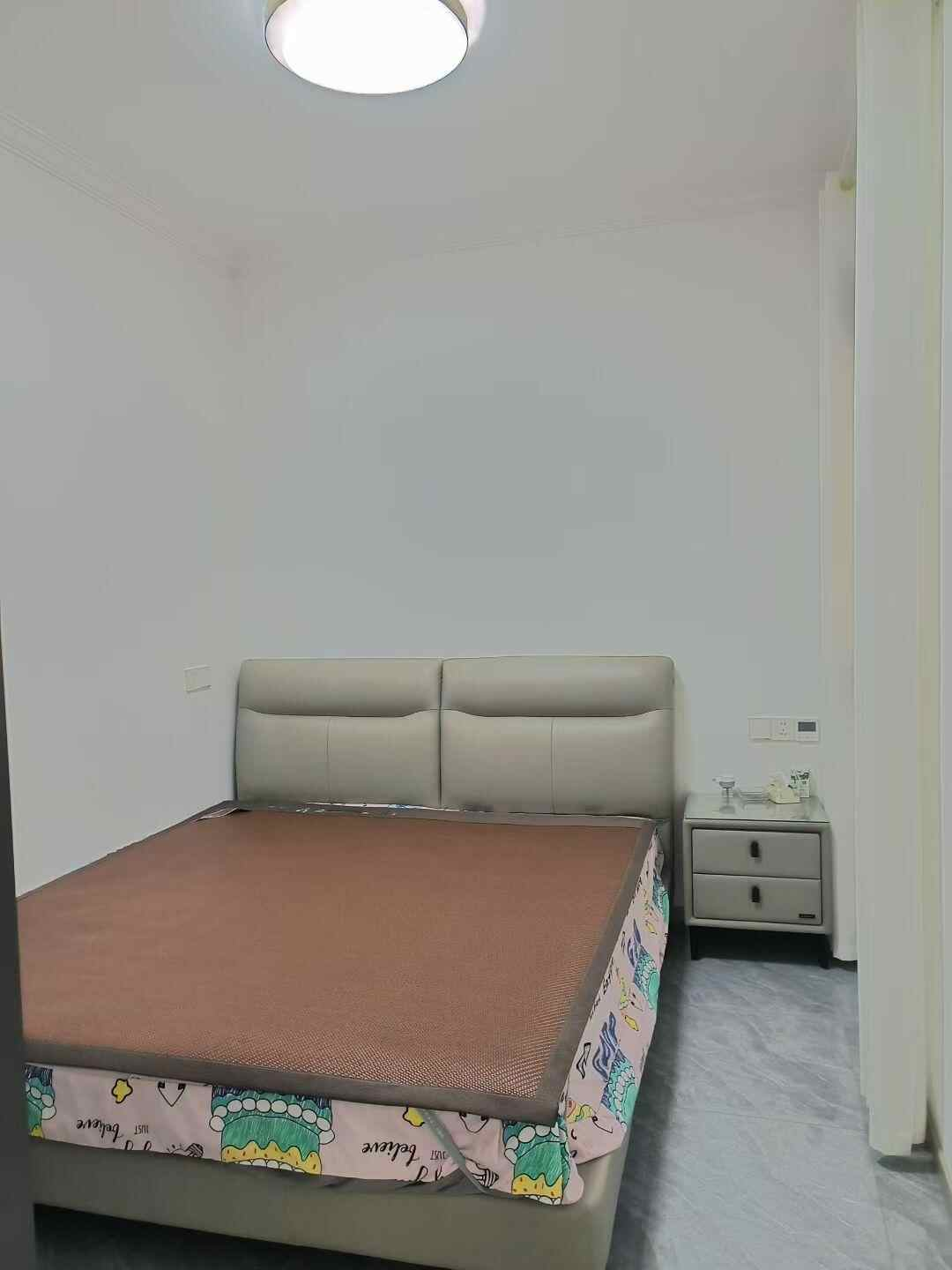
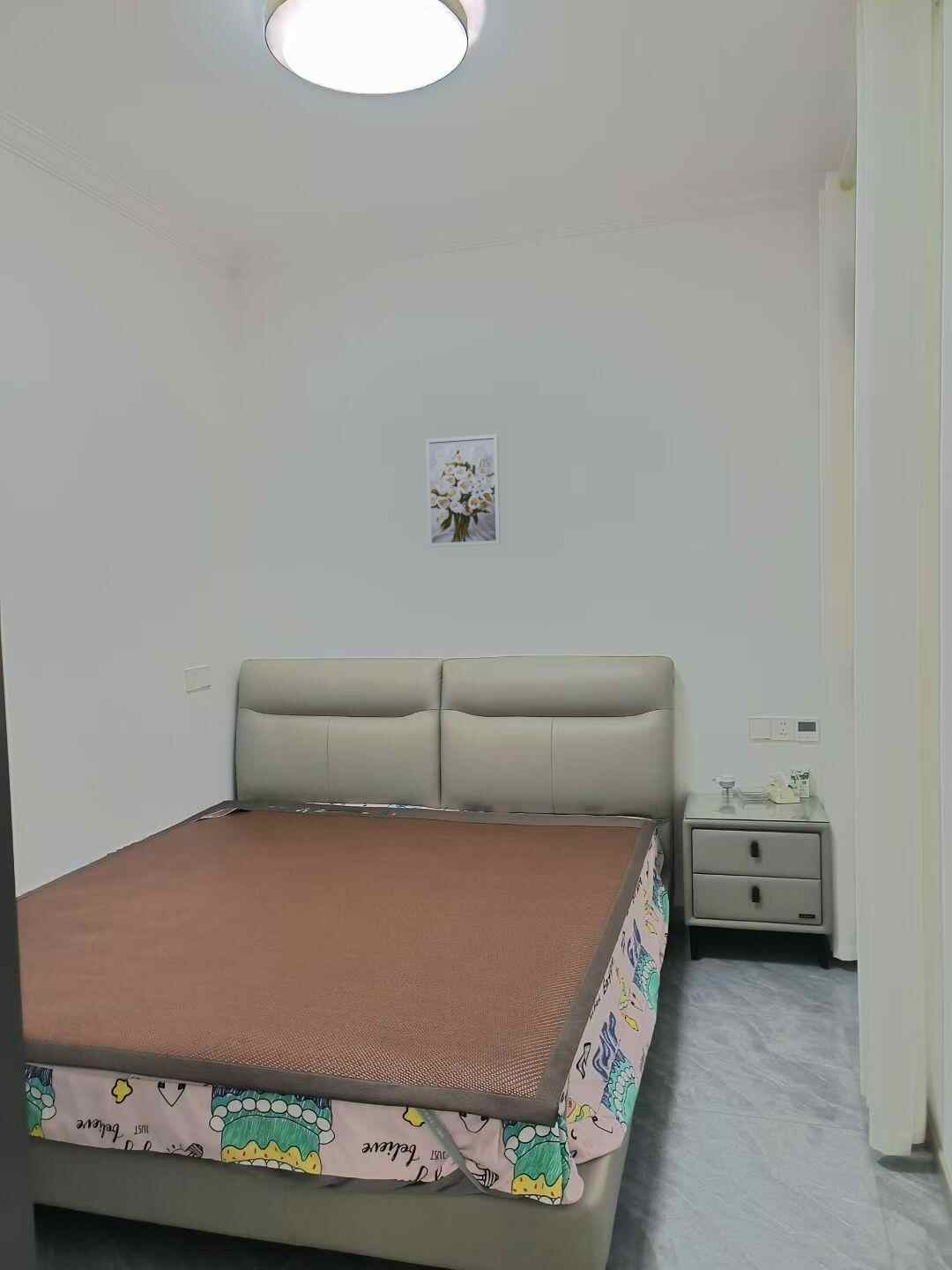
+ wall art [425,433,502,548]
